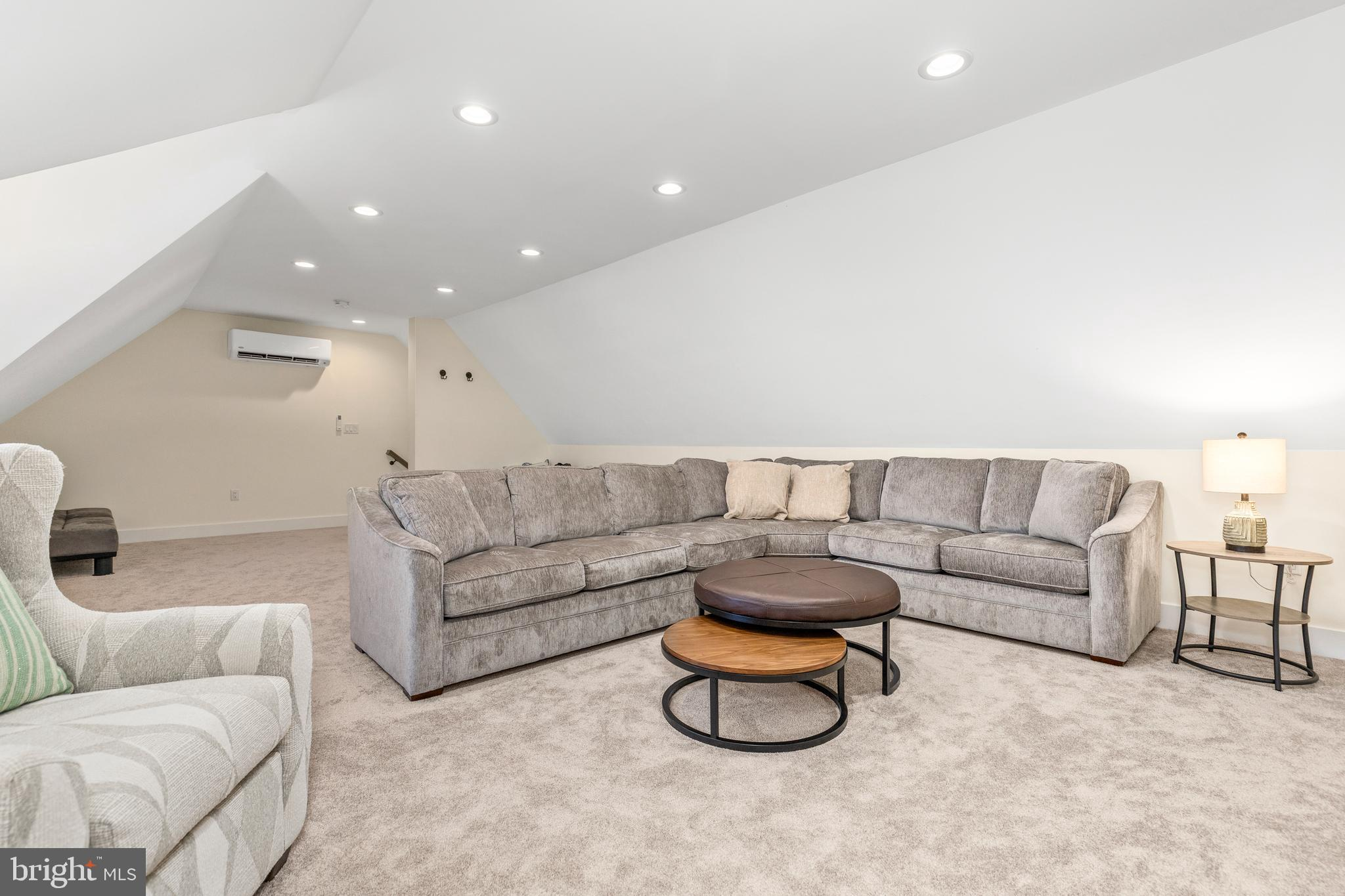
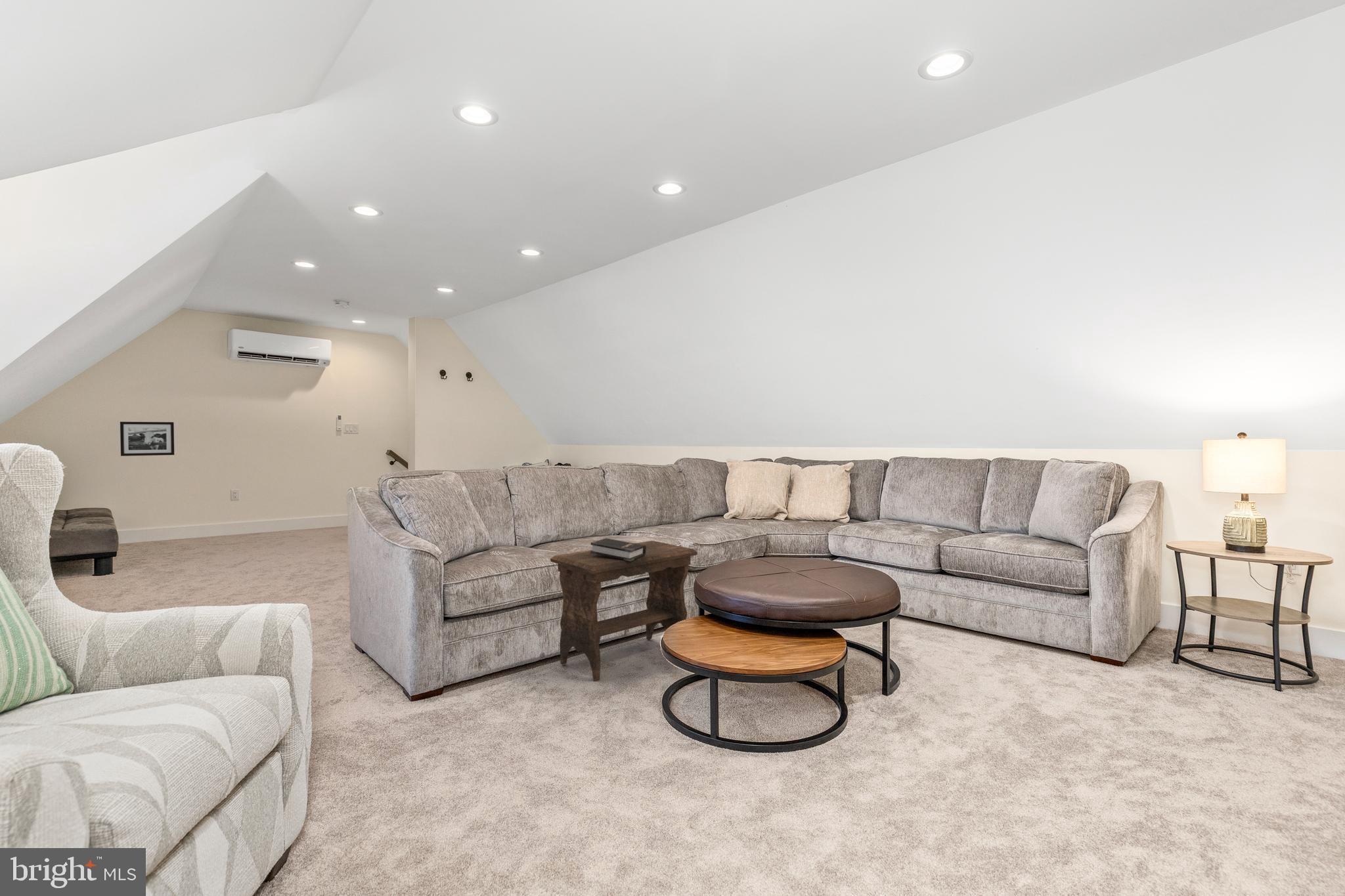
+ picture frame [120,421,175,457]
+ hardback book [590,538,646,561]
+ footstool [550,540,698,682]
